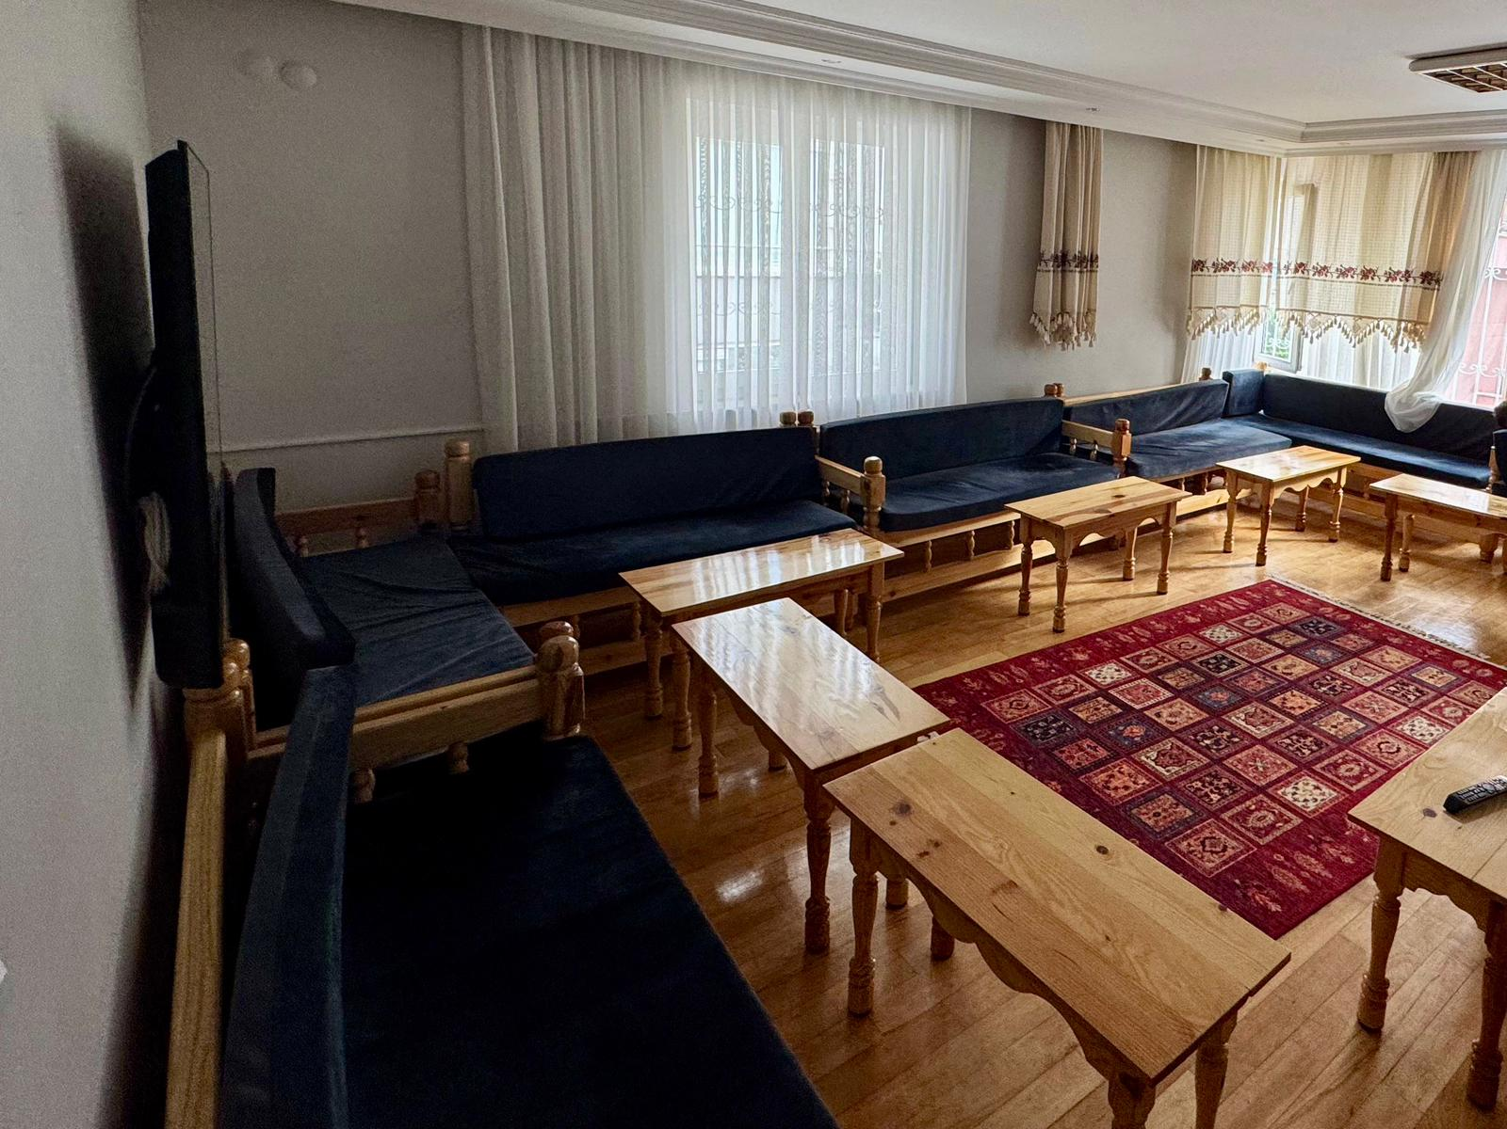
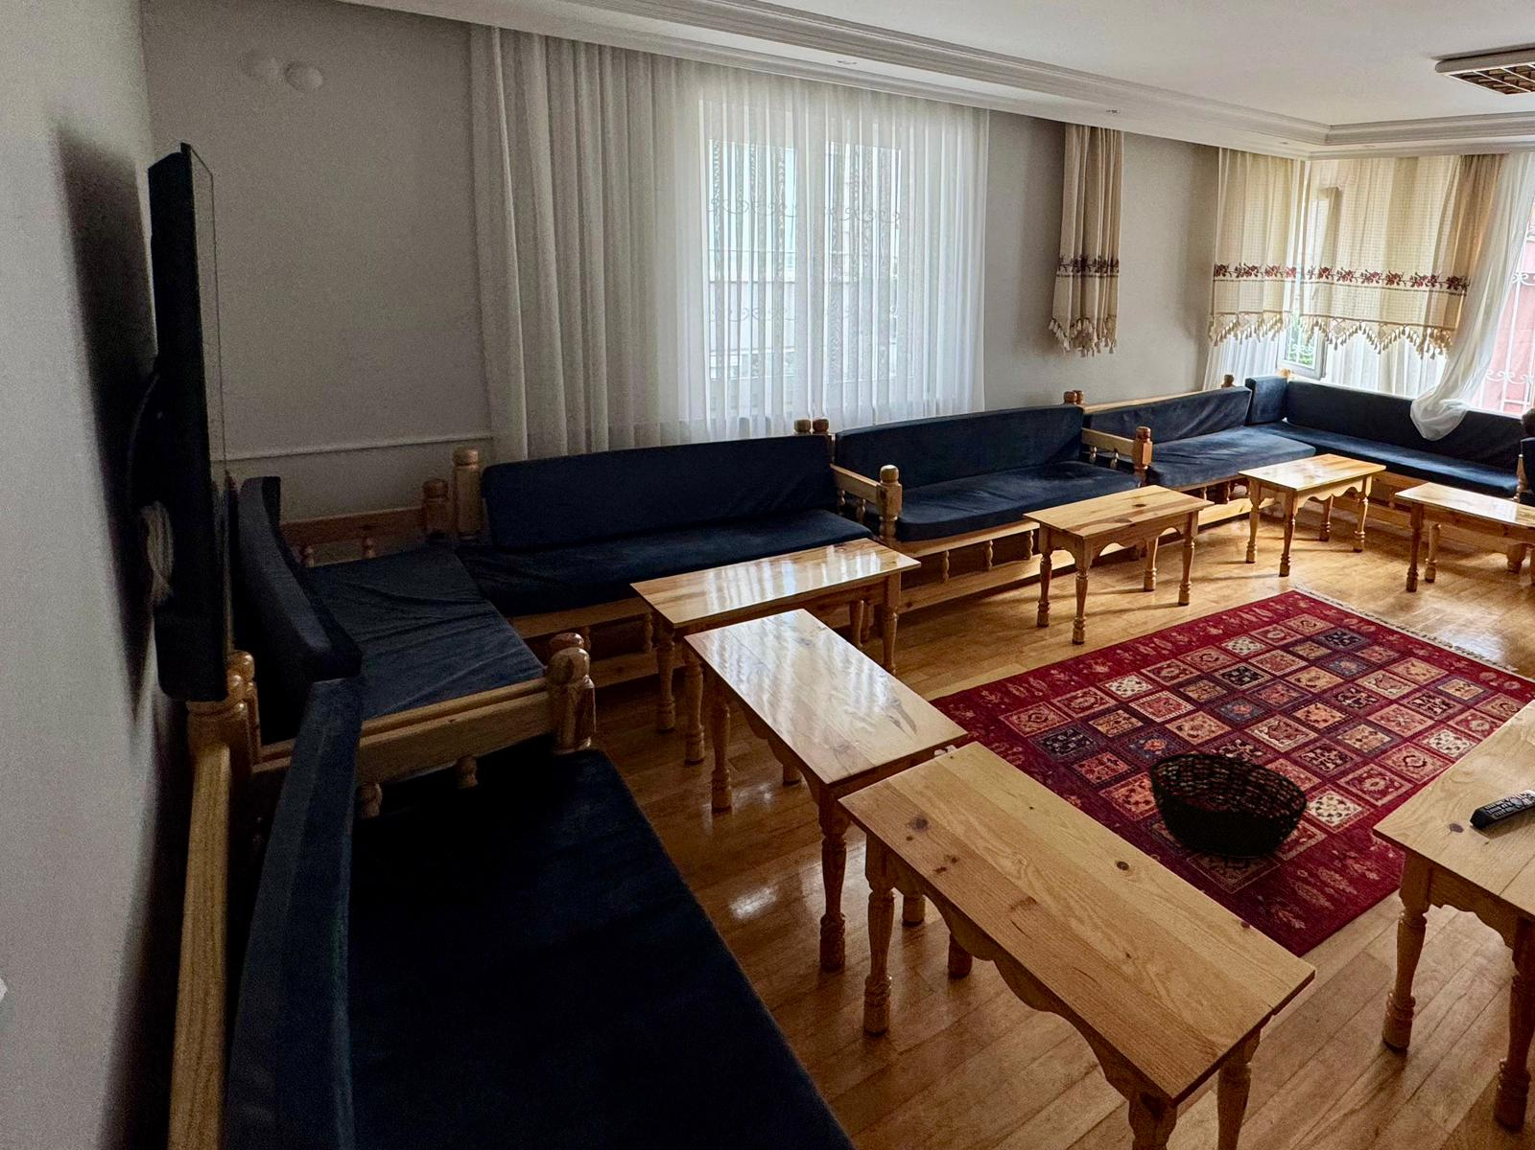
+ basket [1147,753,1309,860]
